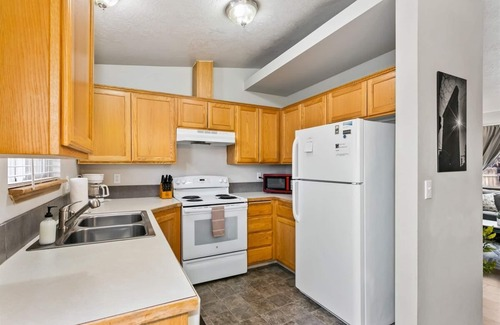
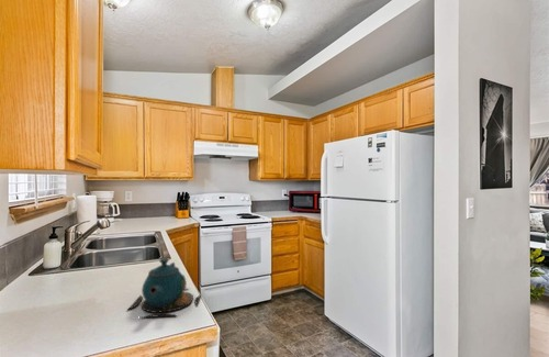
+ teapot [125,257,203,319]
